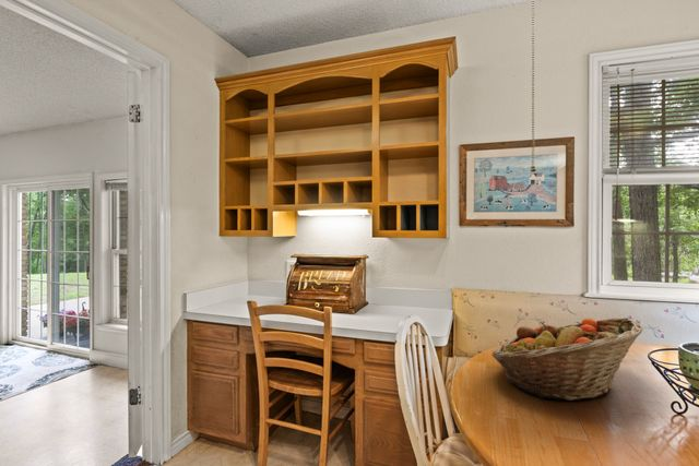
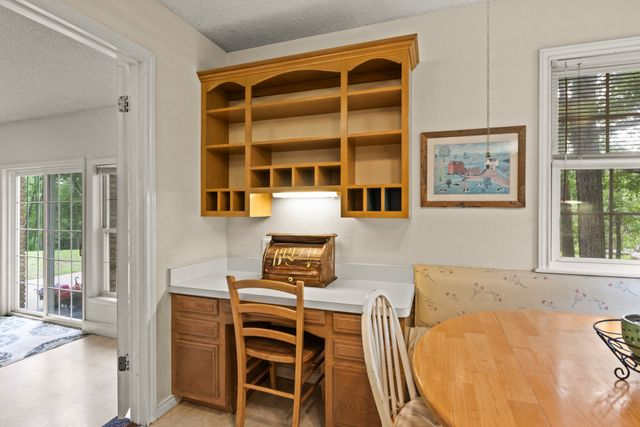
- fruit basket [490,316,643,402]
